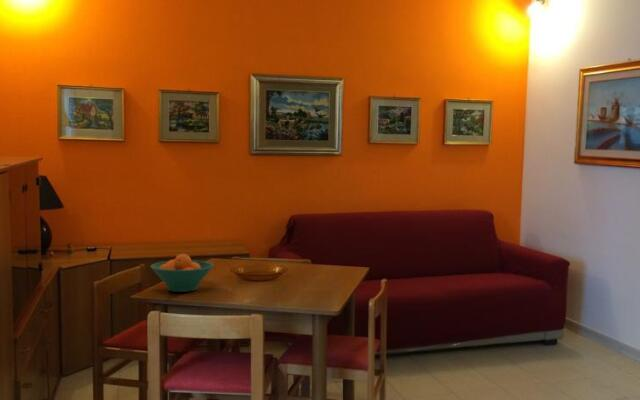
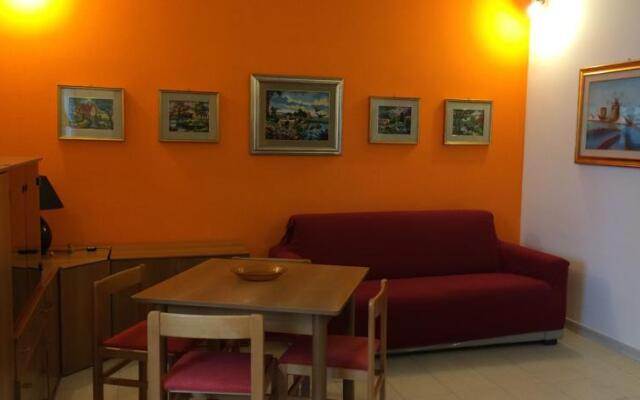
- fruit bowl [150,253,215,293]
